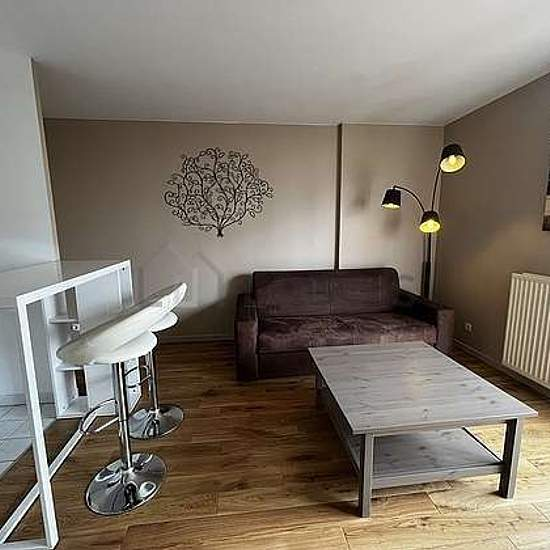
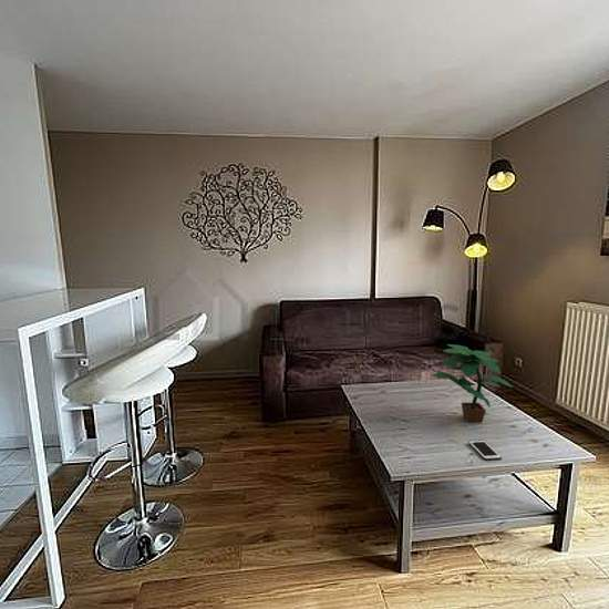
+ cell phone [467,440,503,462]
+ potted plant [431,343,514,423]
